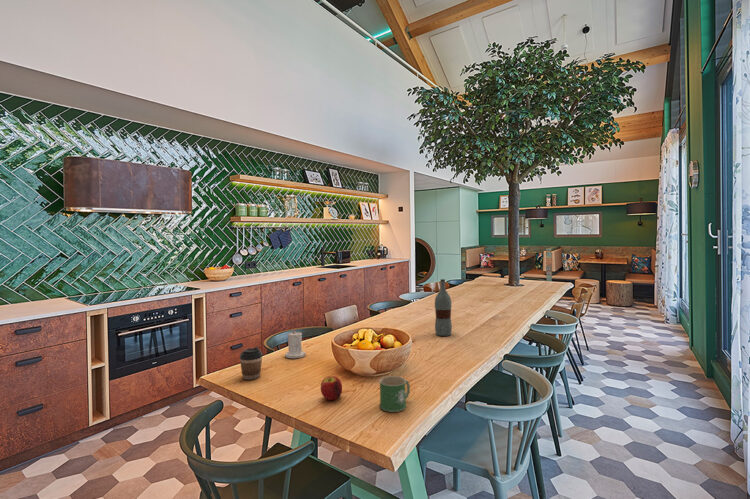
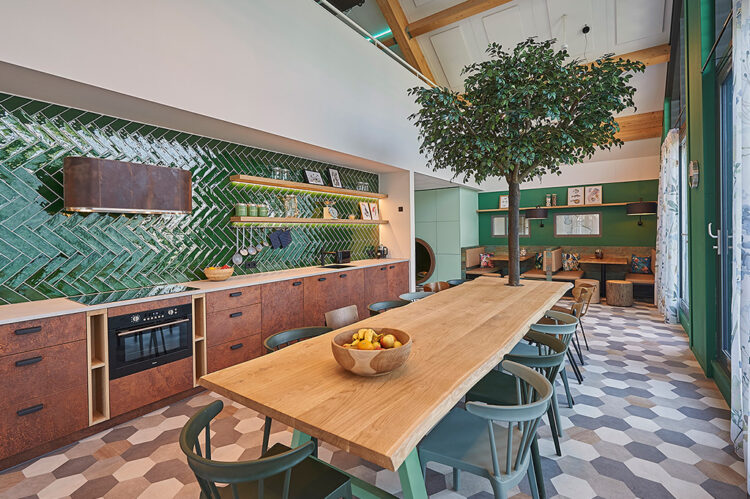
- candle [284,329,307,359]
- coffee cup [238,346,264,381]
- mug [378,375,411,413]
- fruit [320,375,343,401]
- bottle [434,278,453,337]
